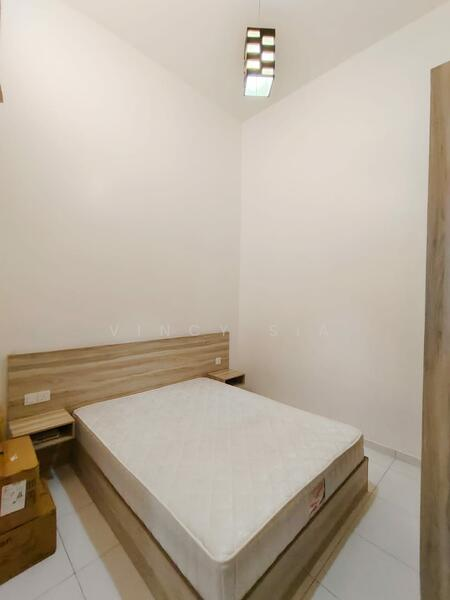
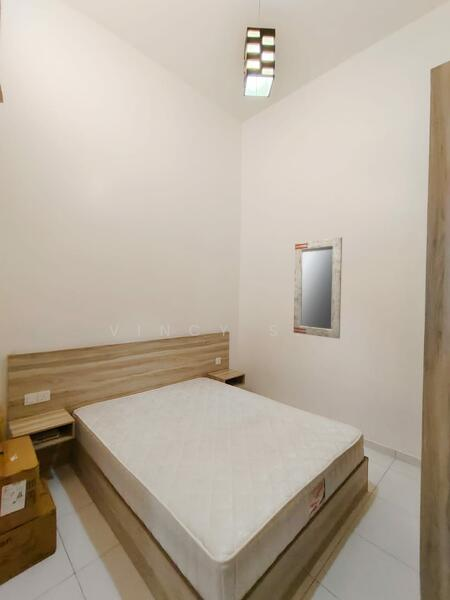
+ home mirror [293,236,343,340]
